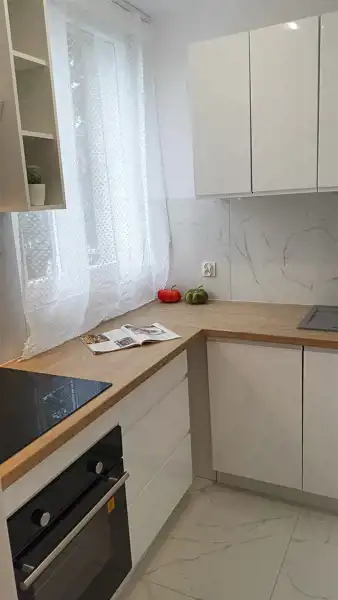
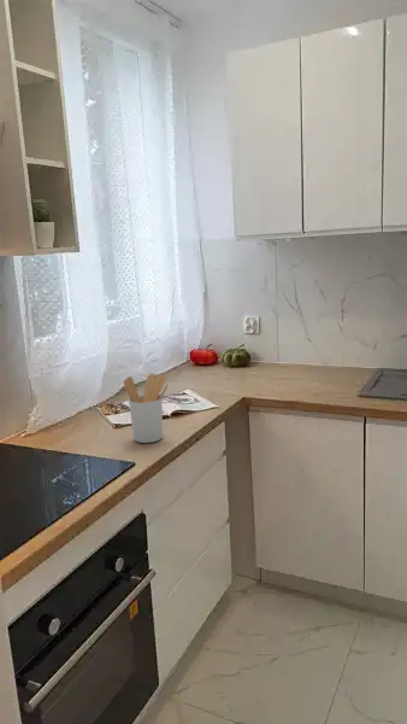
+ utensil holder [123,372,169,444]
